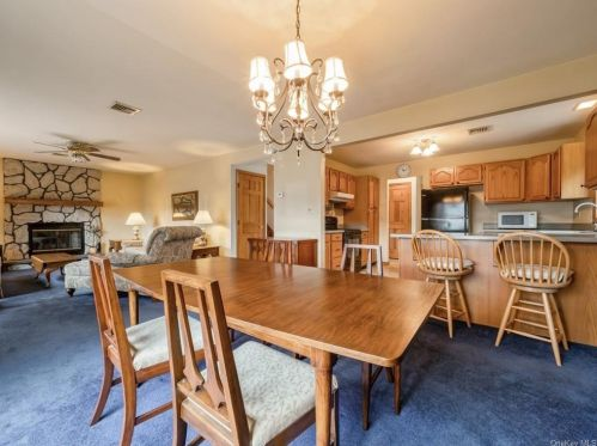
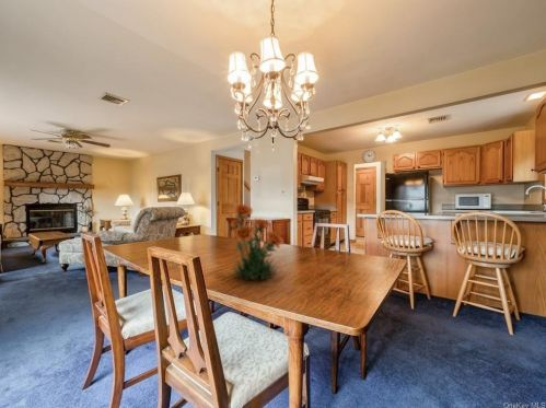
+ flower plant [228,202,286,282]
